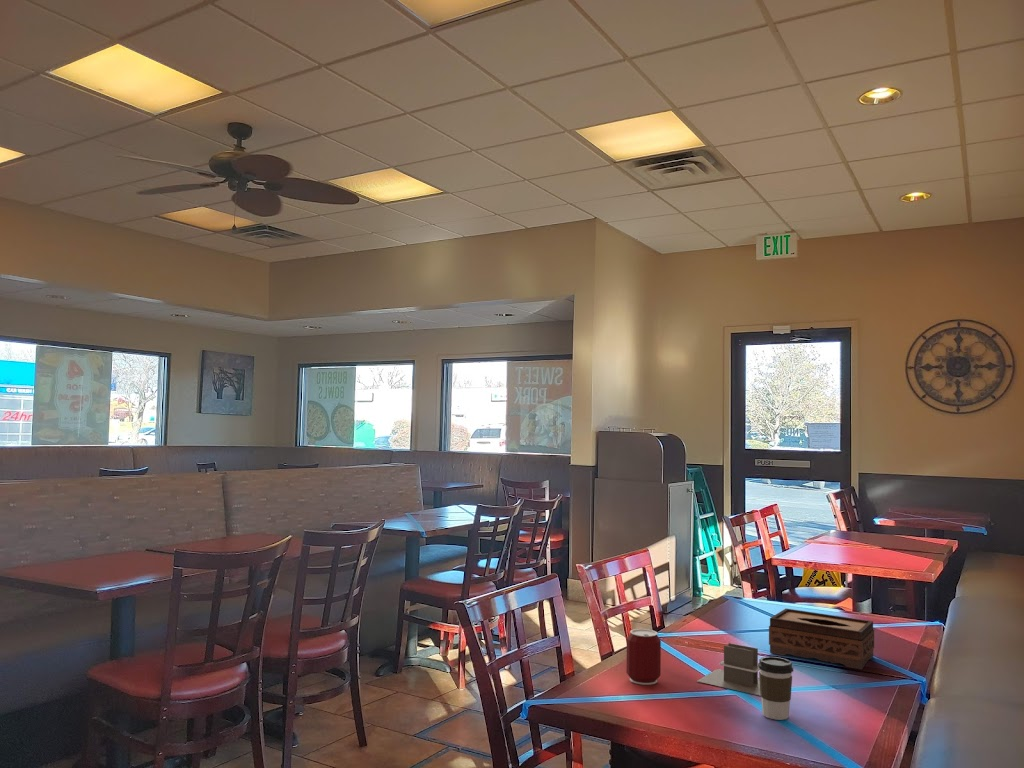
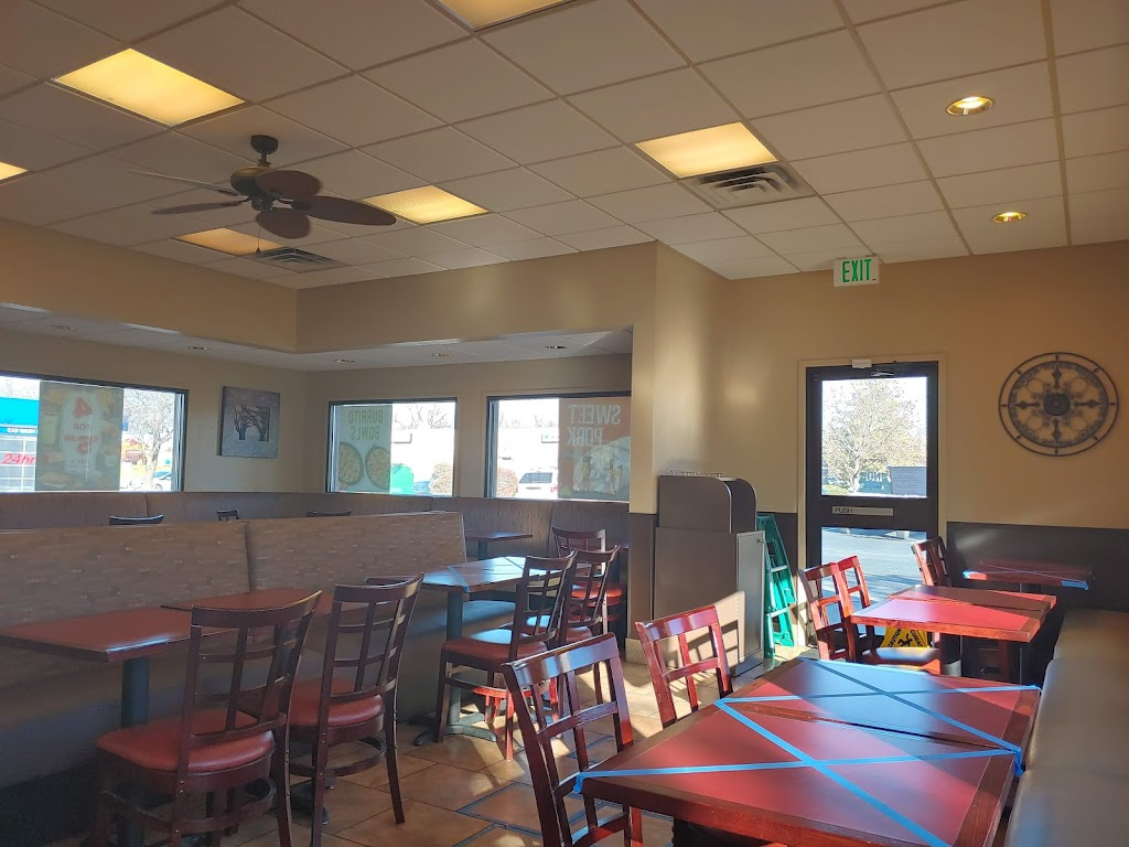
- coffee cup [758,656,794,721]
- can [625,628,662,686]
- napkin holder [696,642,761,697]
- tissue box [768,608,875,671]
